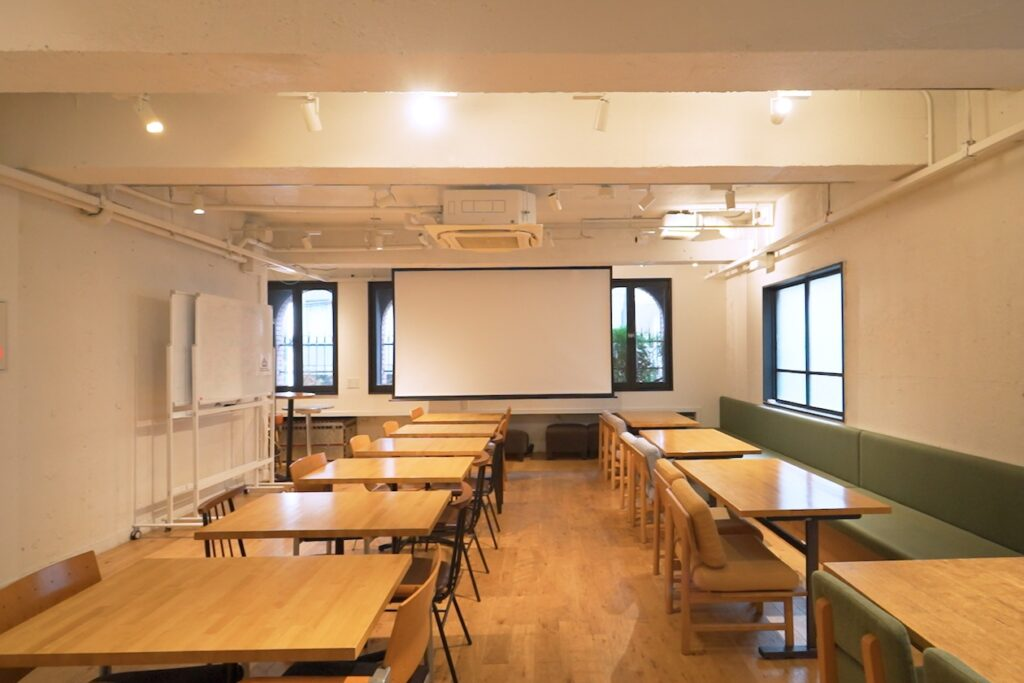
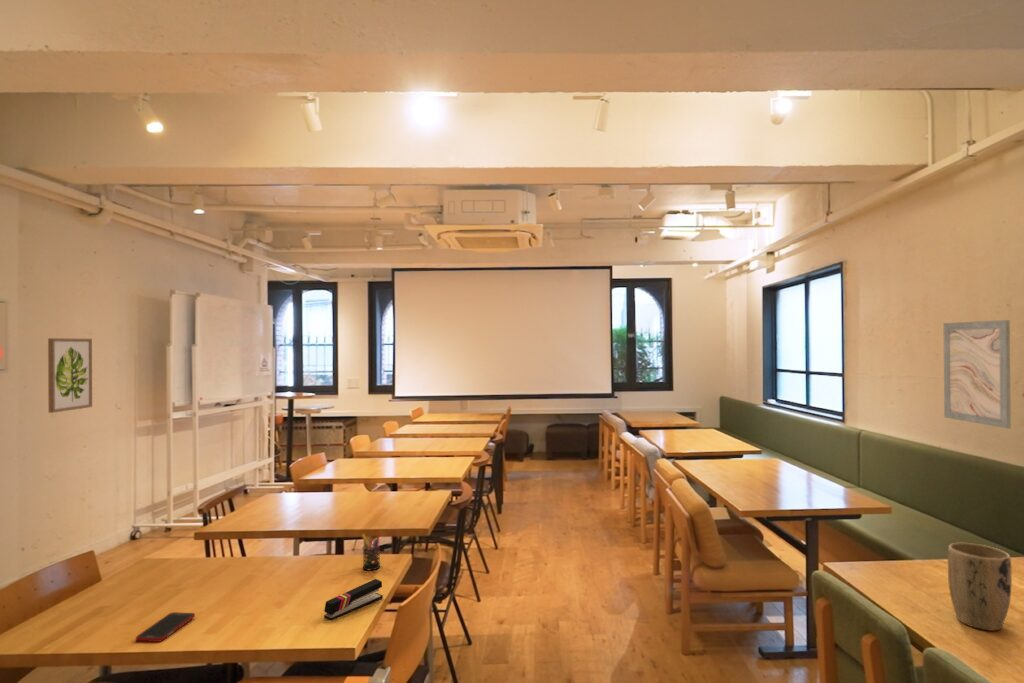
+ cell phone [135,611,196,643]
+ wall art [47,337,93,414]
+ stapler [323,578,384,621]
+ wall art [942,319,1012,429]
+ plant pot [947,542,1013,632]
+ pen holder [361,532,381,571]
